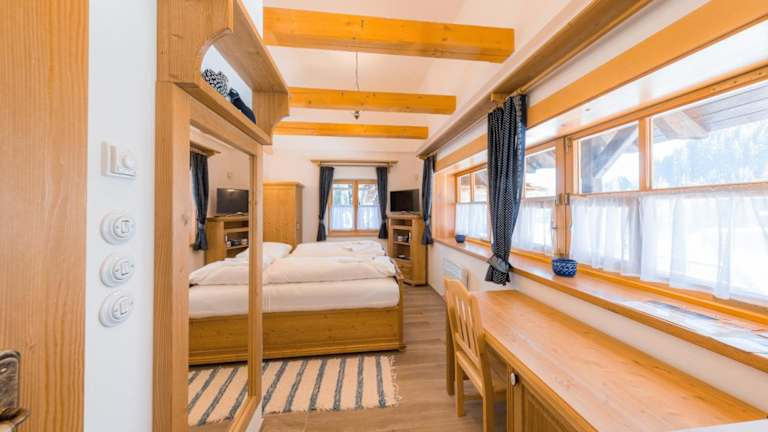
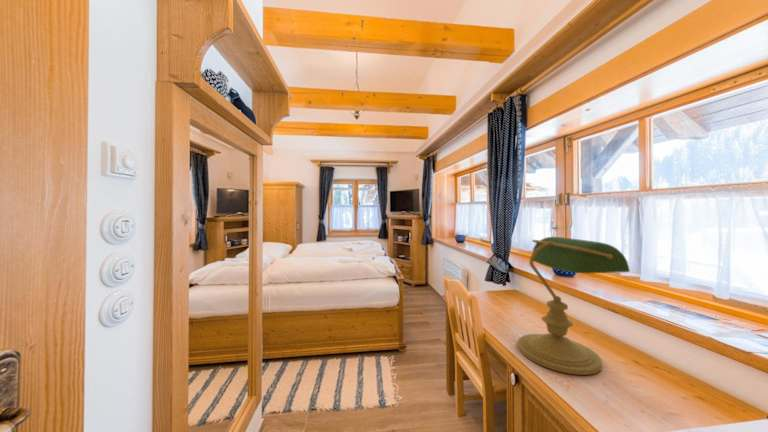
+ desk lamp [517,236,631,376]
